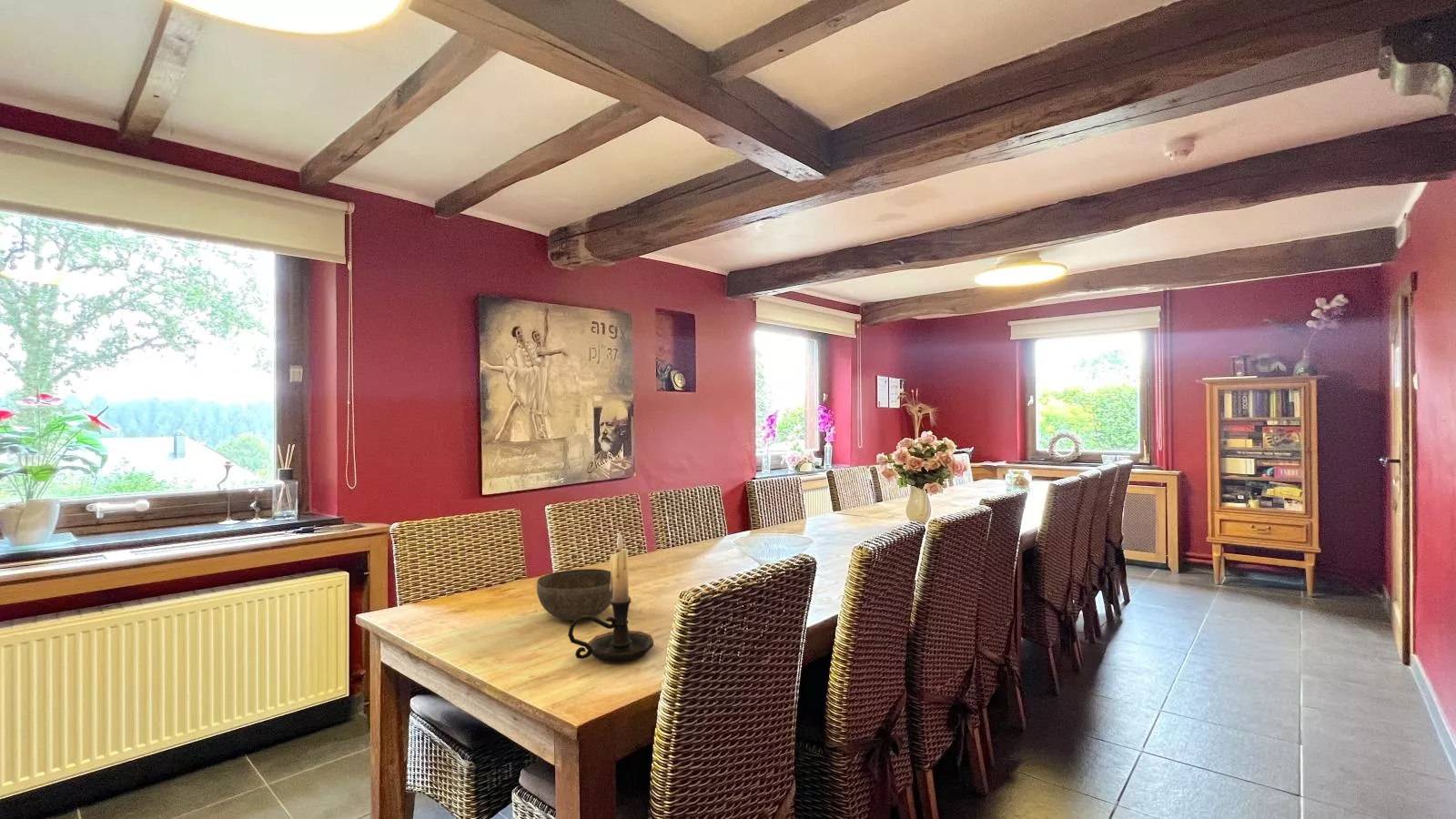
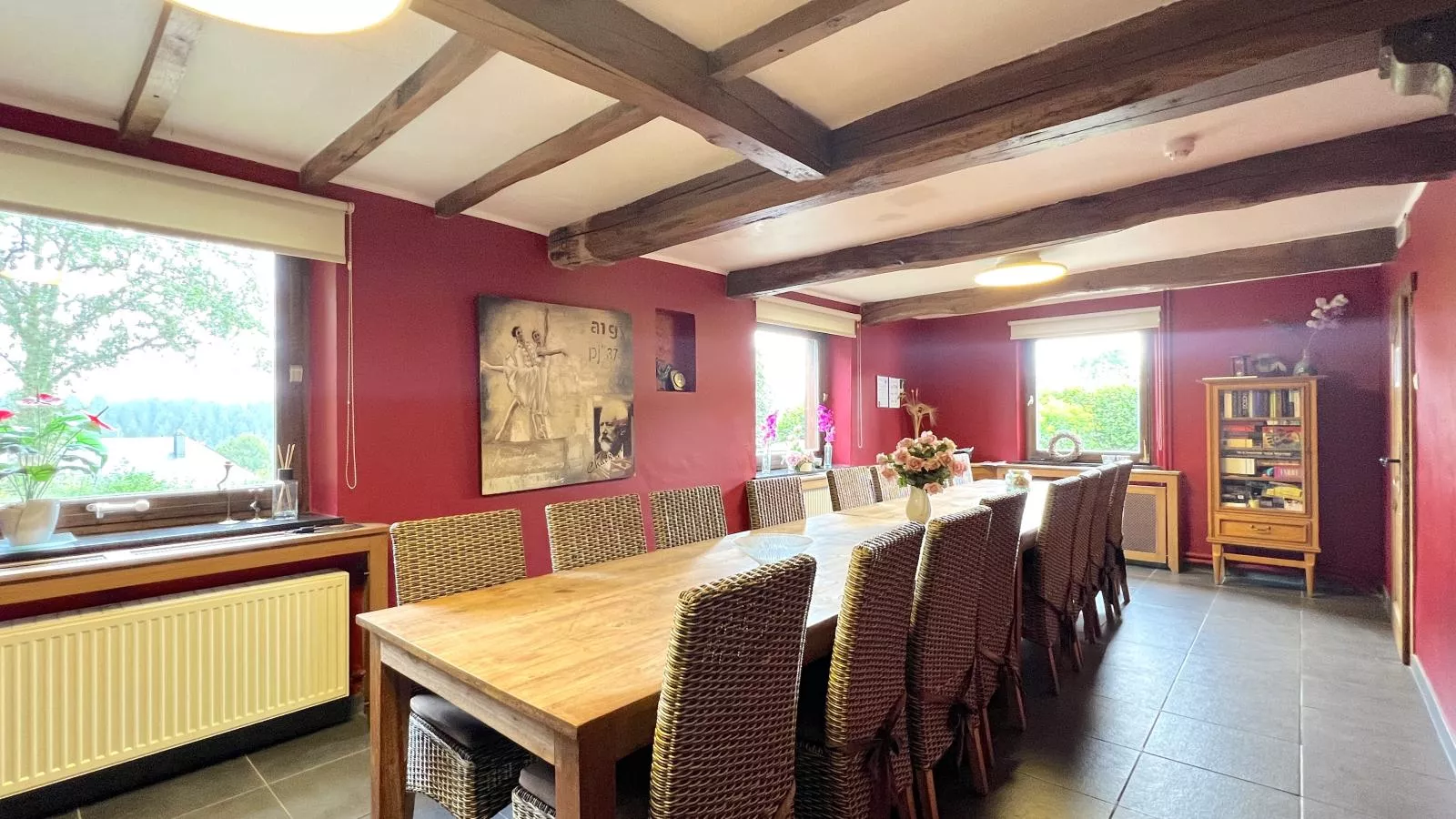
- candle holder [567,531,654,663]
- bowl [536,568,612,621]
